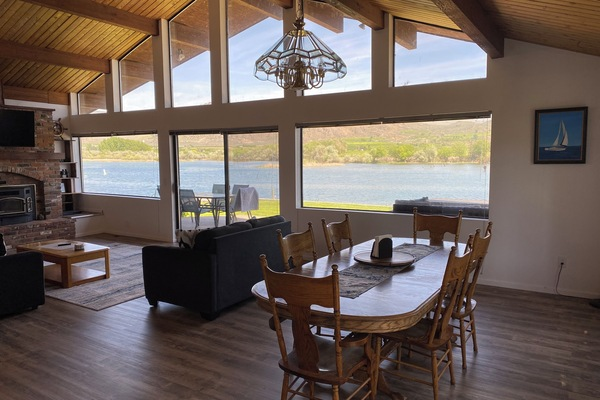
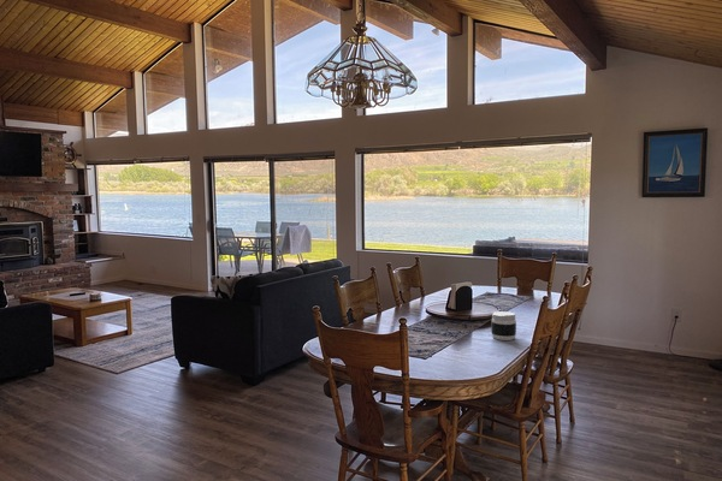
+ jar [490,310,517,342]
